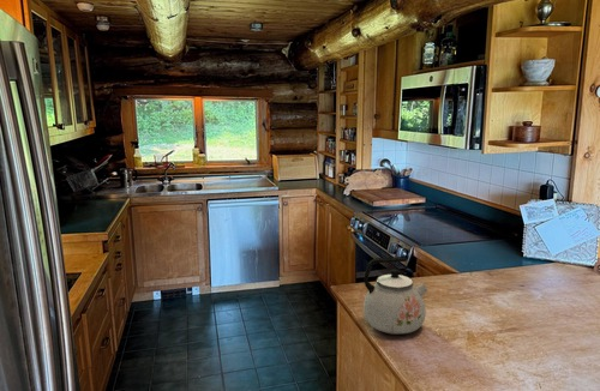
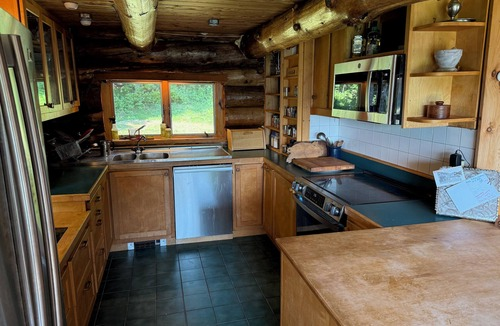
- kettle [362,255,428,335]
